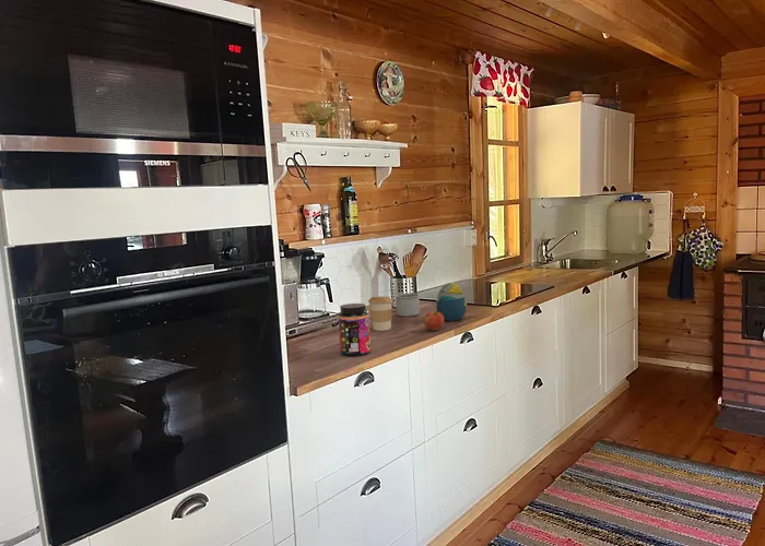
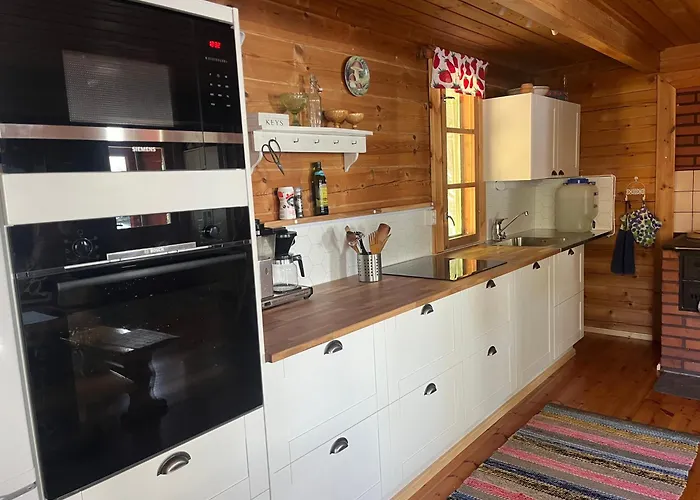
- mug [395,292,421,318]
- coffee cup [367,296,393,332]
- decorative egg [435,282,468,322]
- jar [337,302,372,357]
- apple [423,310,445,332]
